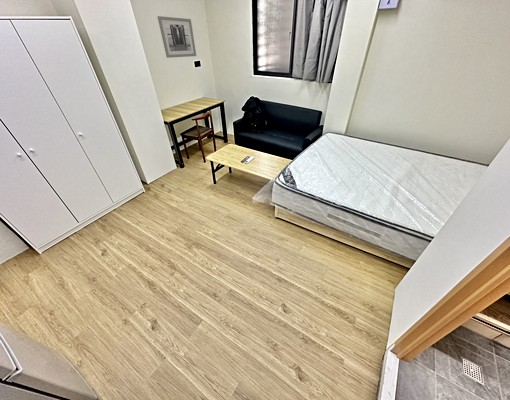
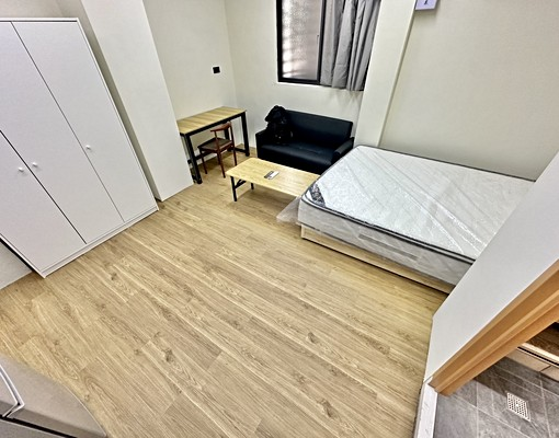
- wall art [156,15,197,59]
